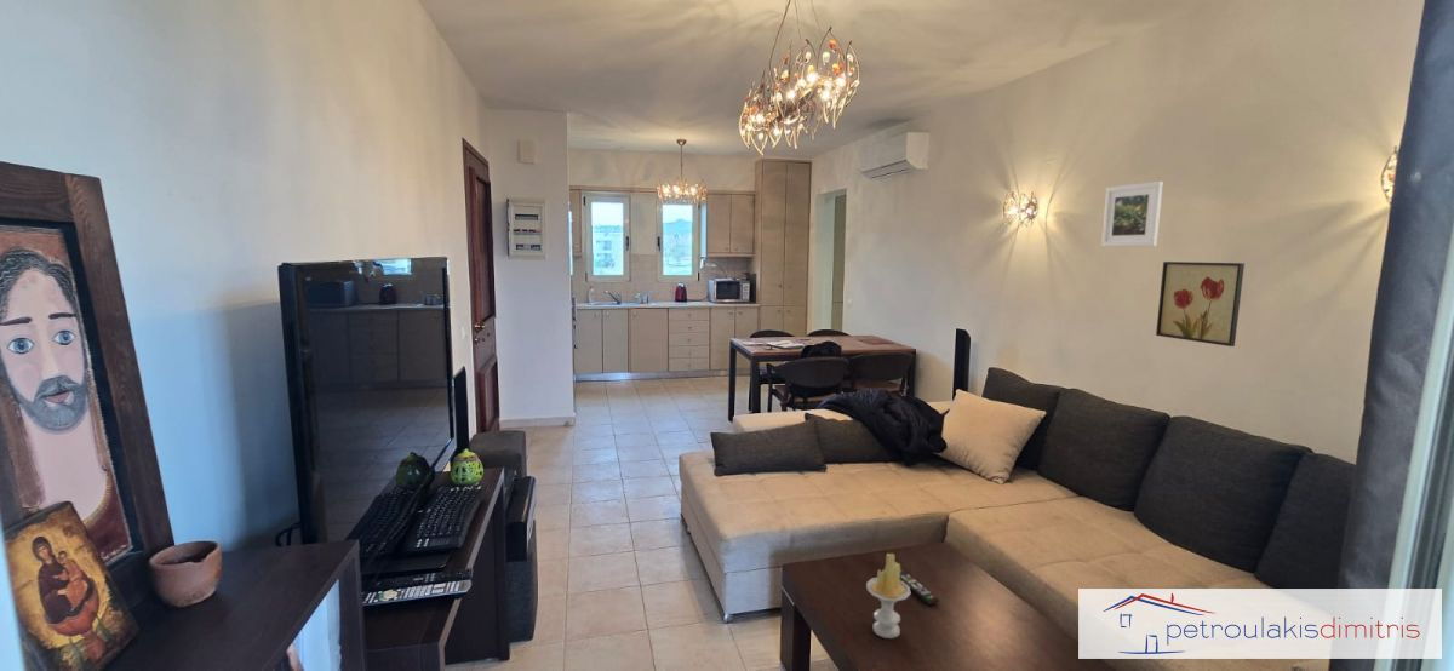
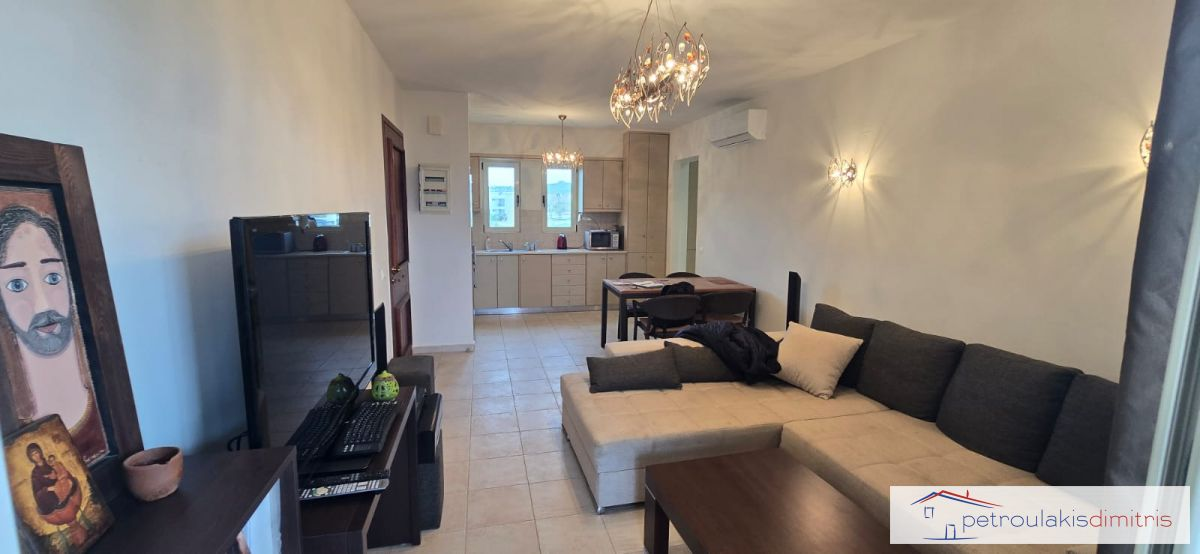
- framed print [1100,180,1164,248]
- remote control [900,567,940,606]
- candle [865,552,911,640]
- wall art [1155,260,1246,348]
